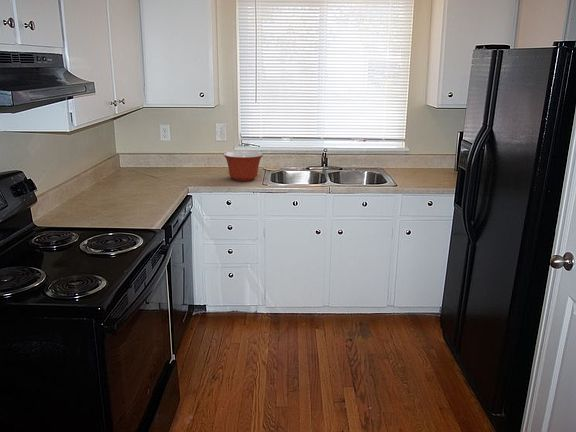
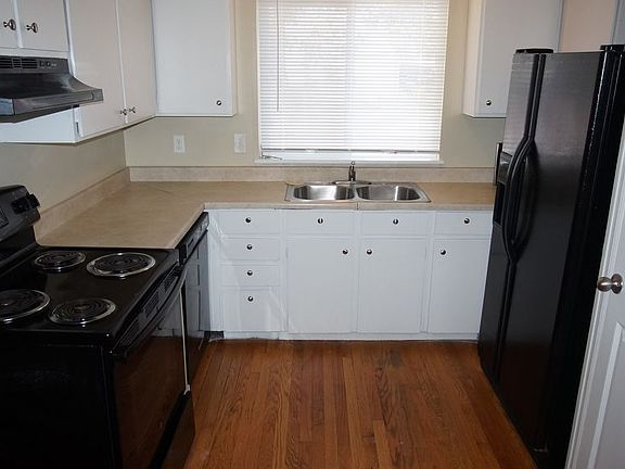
- mixing bowl [222,150,264,182]
